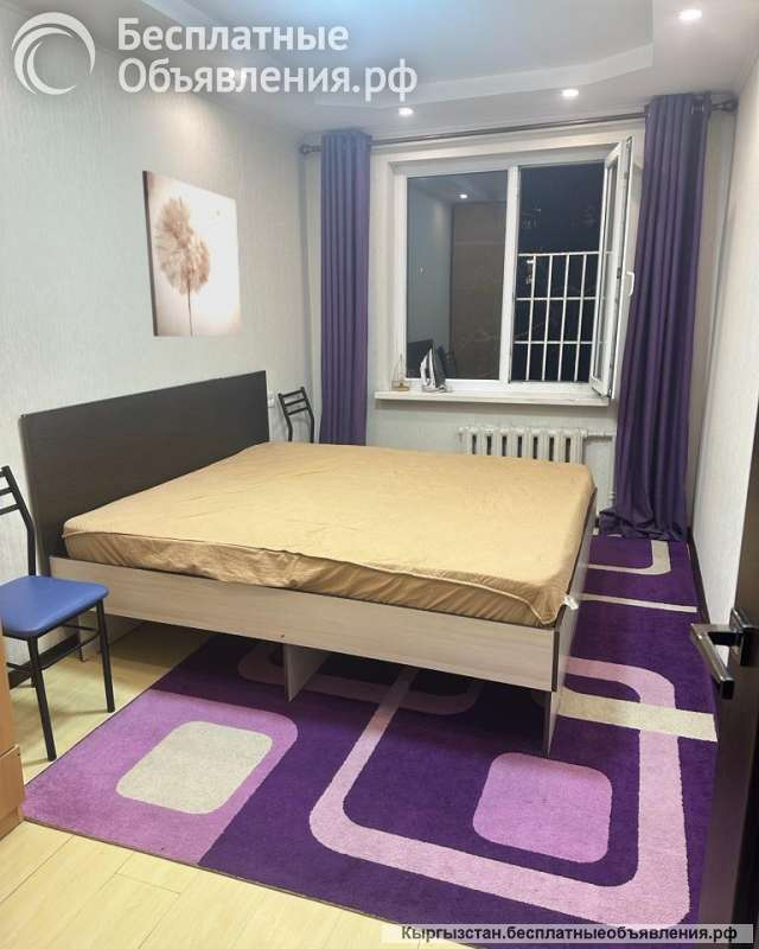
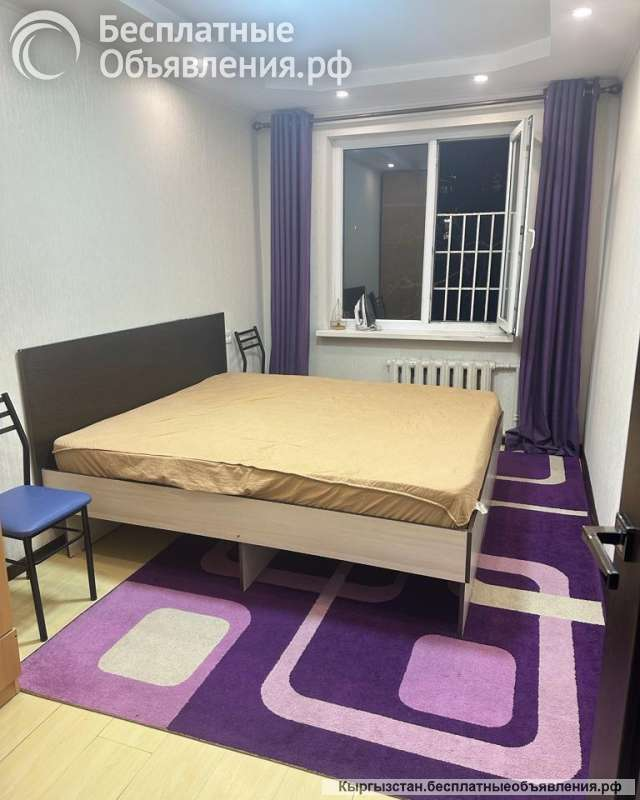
- wall art [141,170,242,338]
